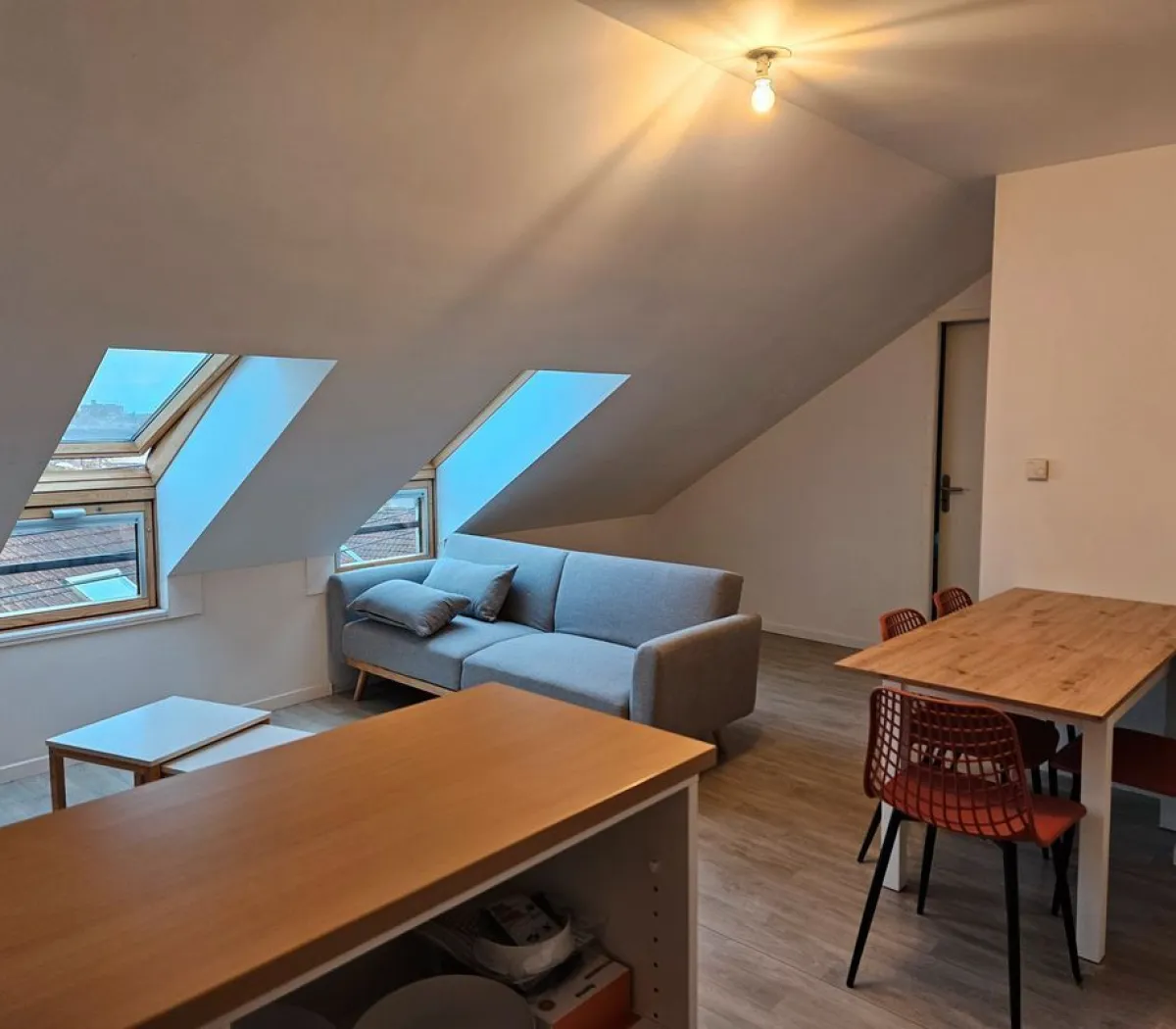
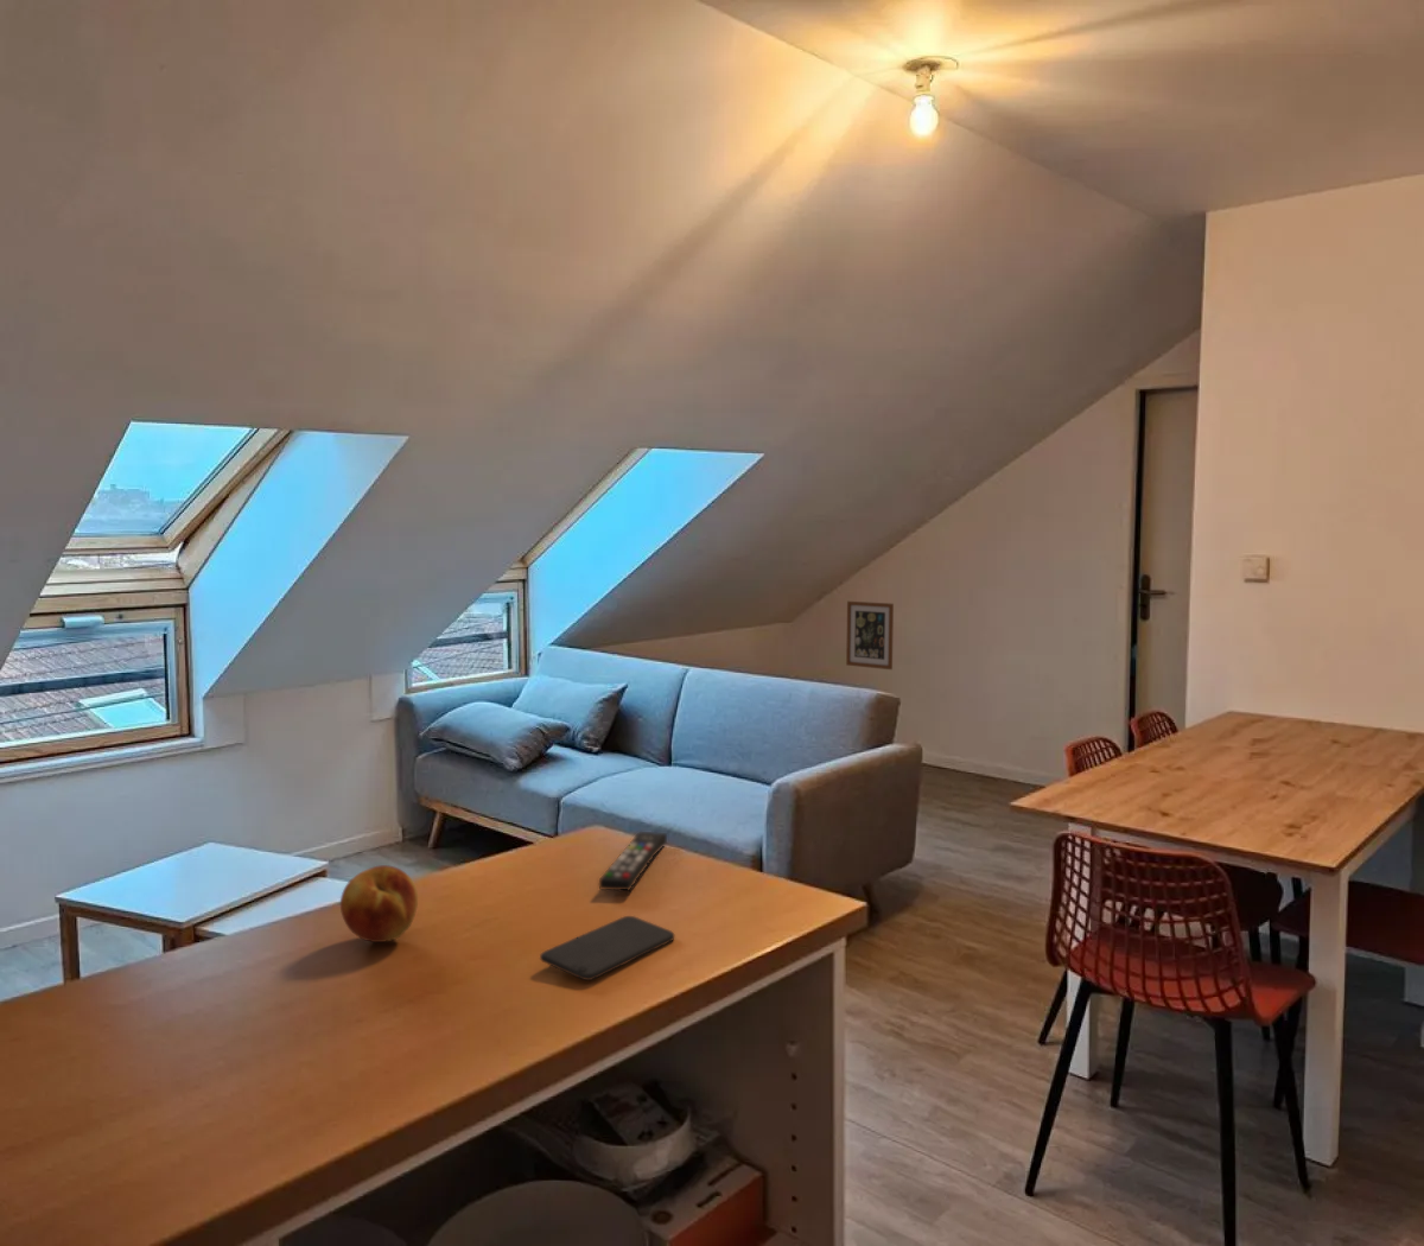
+ remote control [598,831,668,891]
+ wall art [845,601,895,671]
+ fruit [339,863,419,943]
+ smartphone [539,915,676,981]
